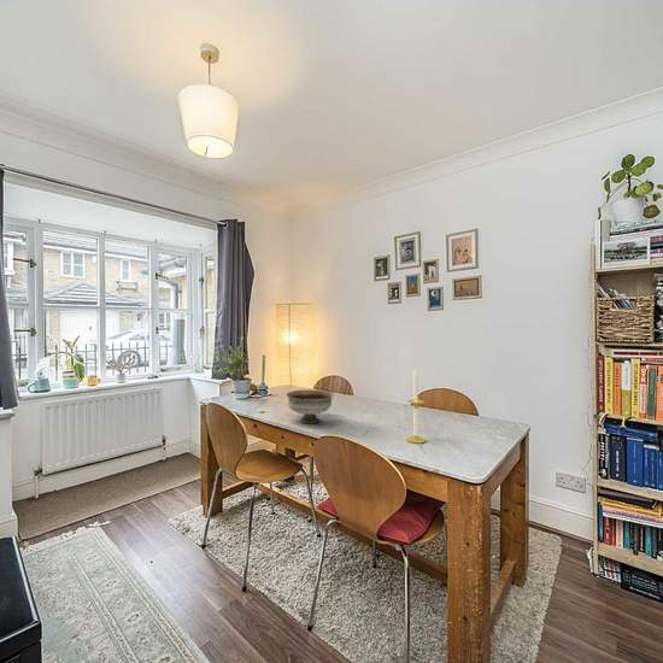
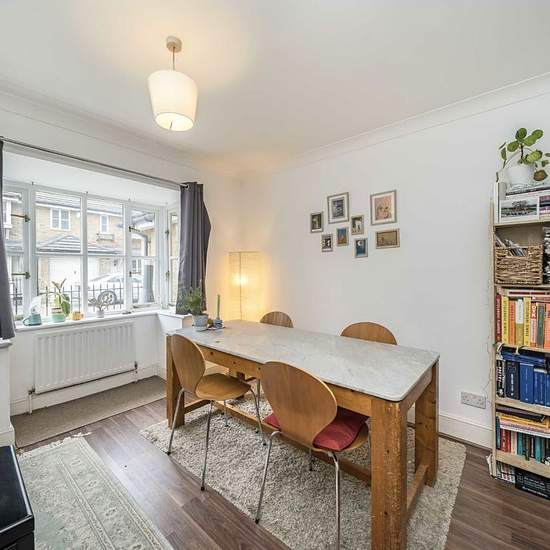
- bowl [286,389,335,424]
- candle [406,369,428,445]
